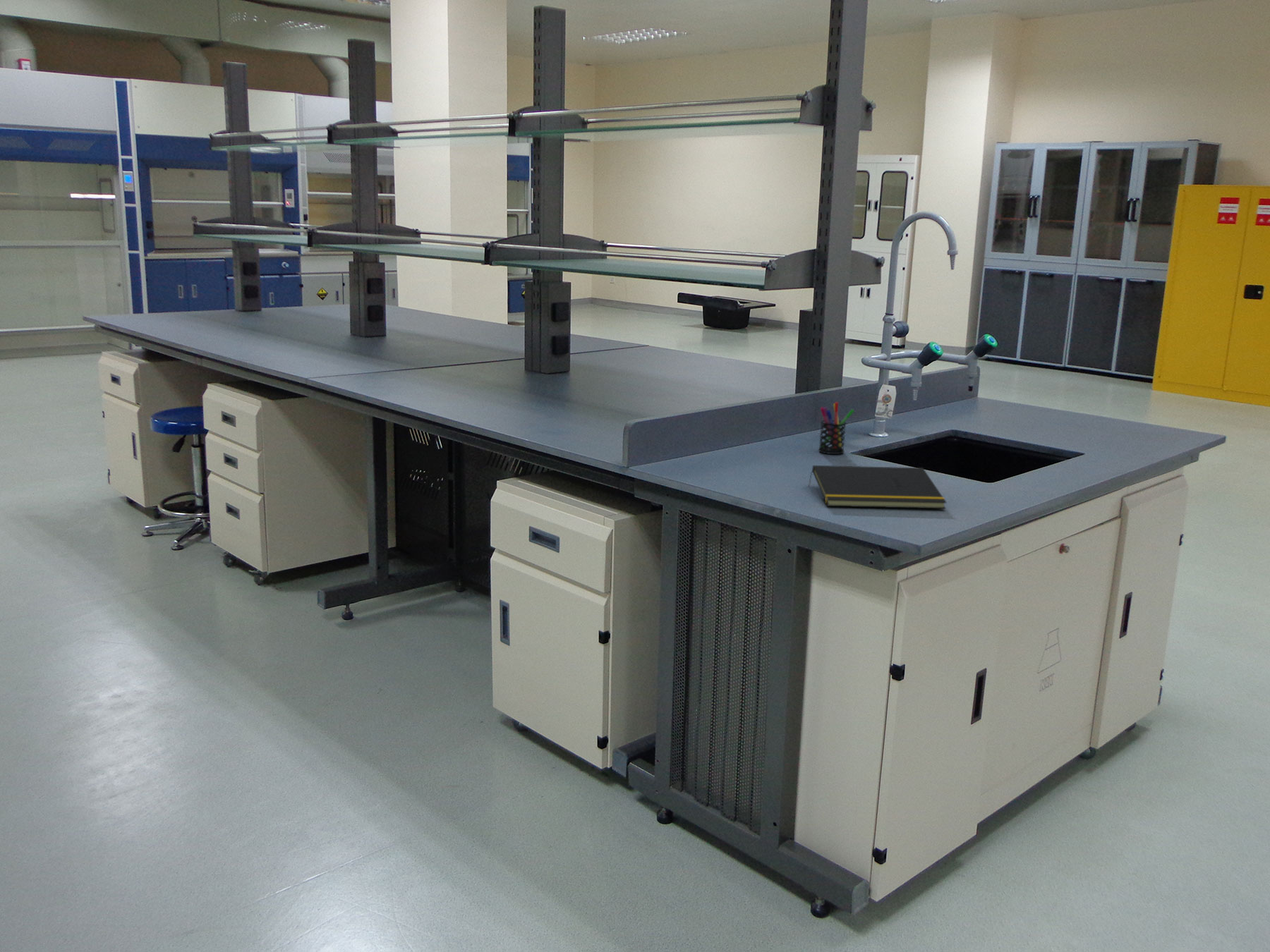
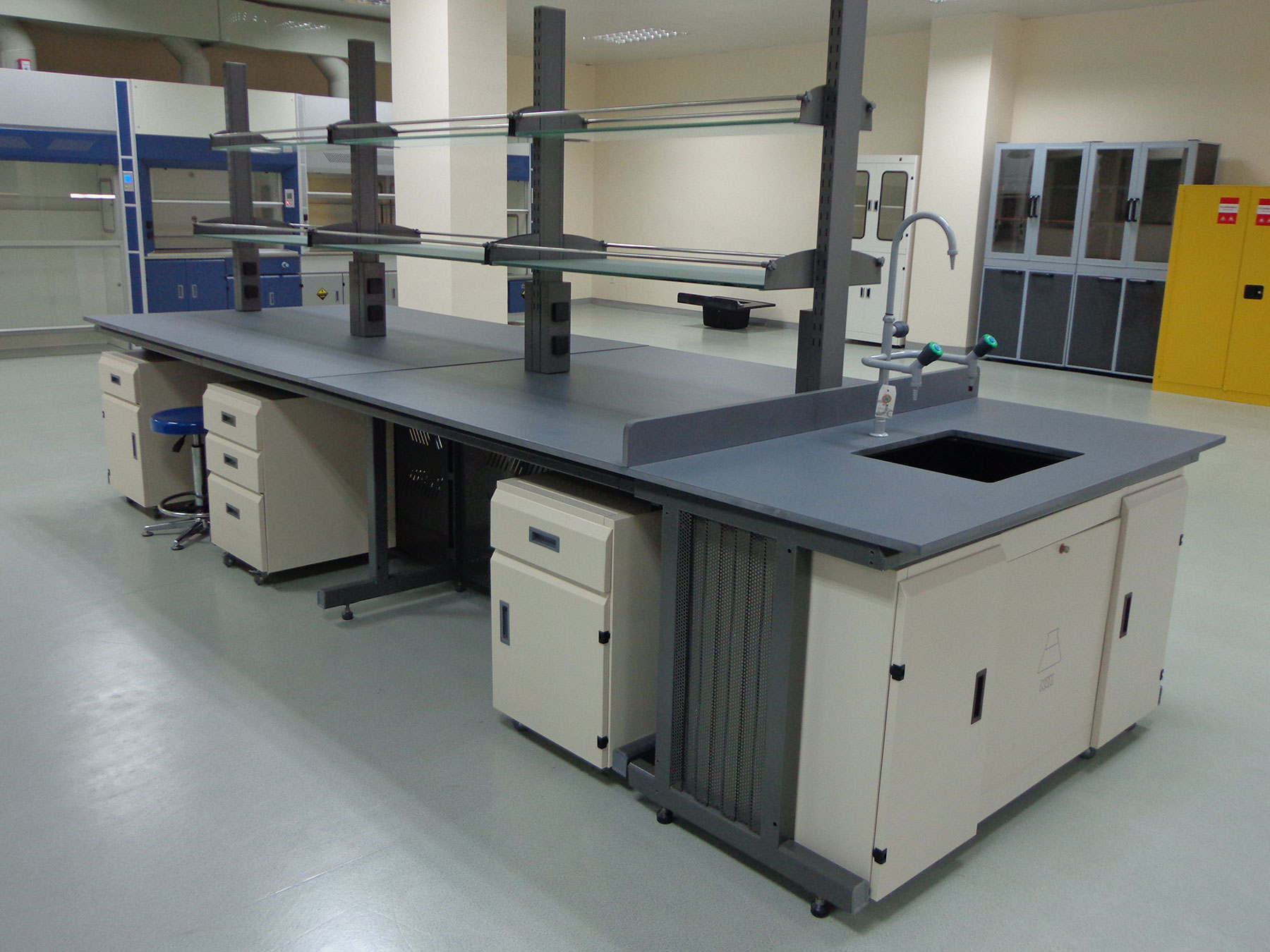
- pen holder [818,401,855,455]
- notepad [807,465,948,509]
